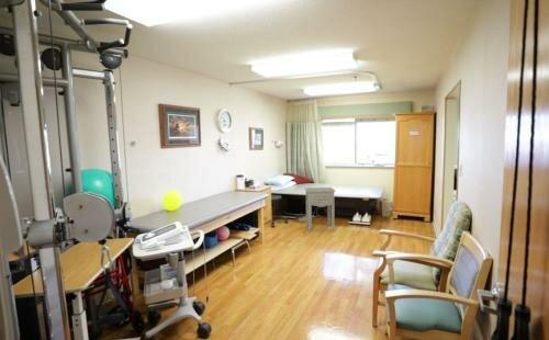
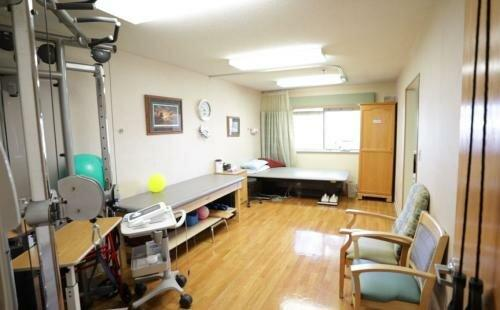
- nightstand [304,186,336,233]
